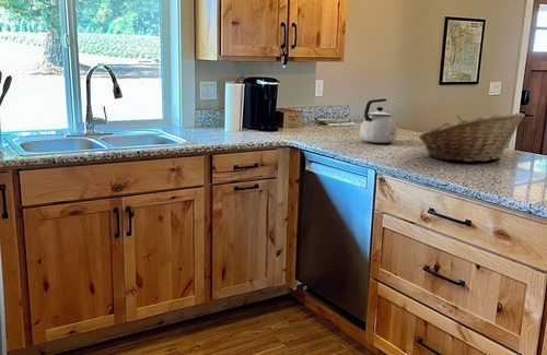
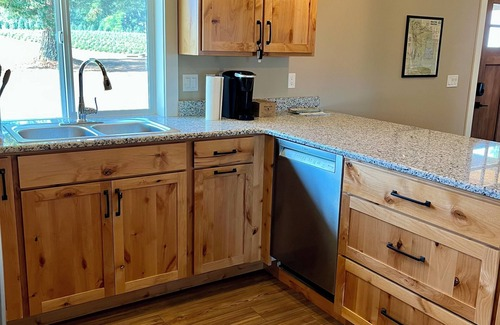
- fruit basket [418,111,526,163]
- kettle [359,98,398,144]
